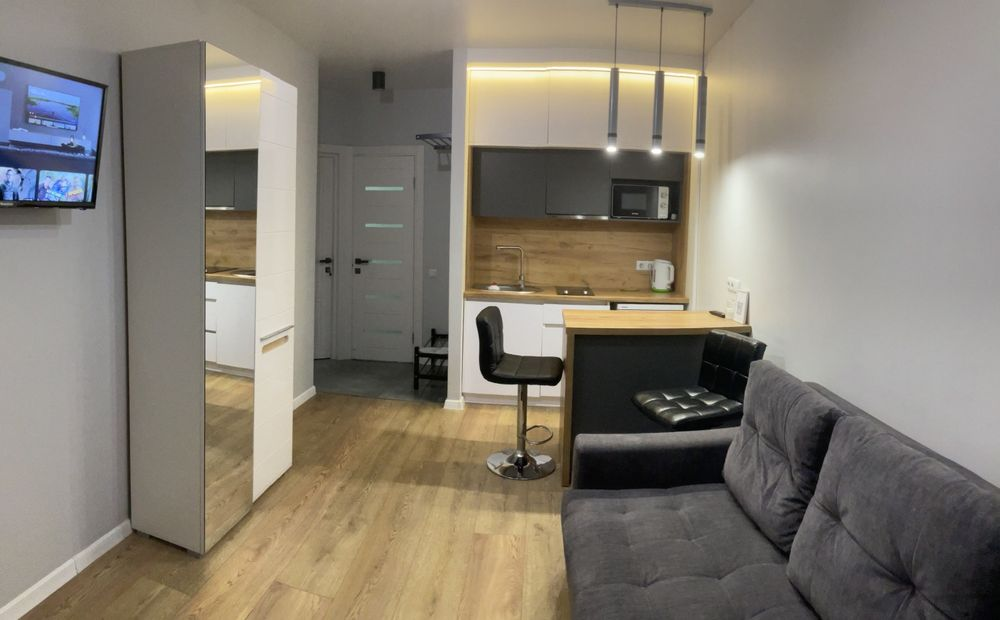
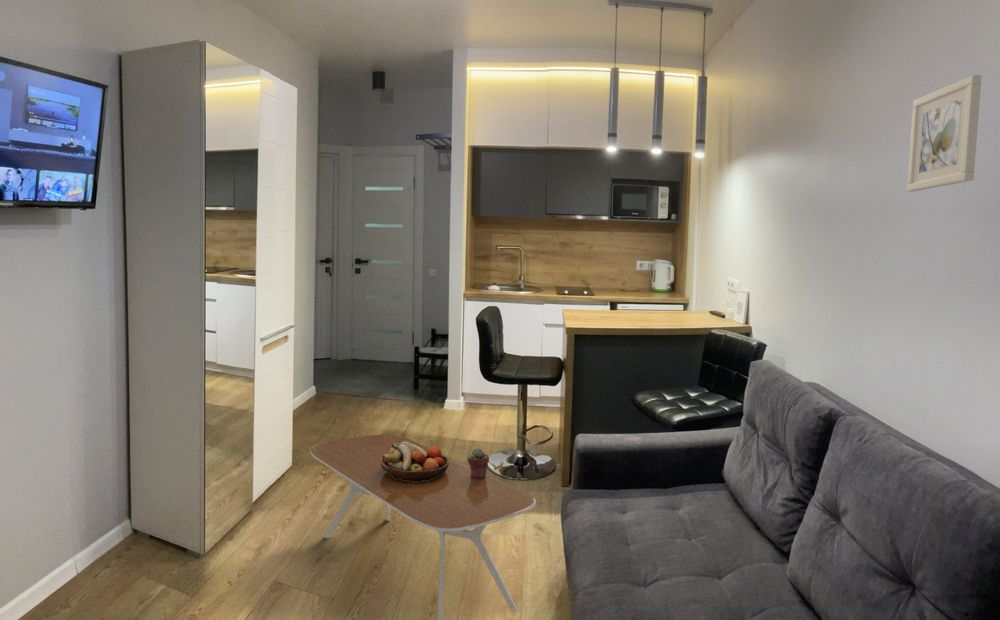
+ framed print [906,74,983,193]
+ coffee table [309,433,537,620]
+ fruit bowl [380,441,449,481]
+ potted succulent [466,447,490,478]
